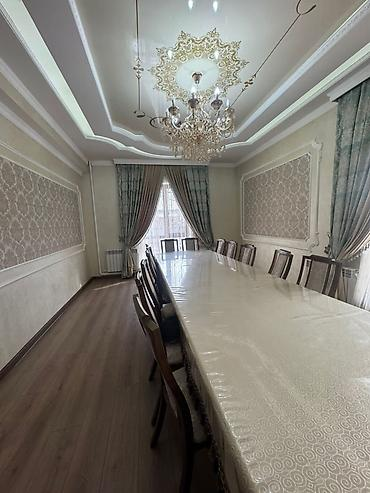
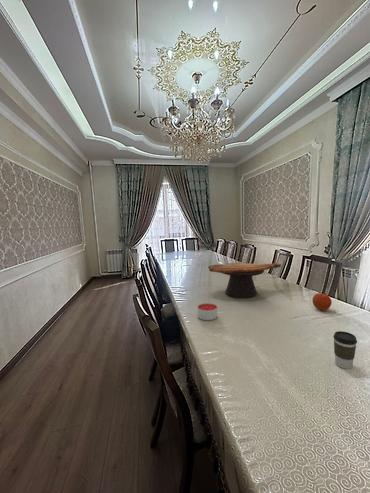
+ coffee cup [332,330,358,370]
+ fruit [311,292,333,311]
+ candle [197,302,218,321]
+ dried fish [207,262,282,299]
